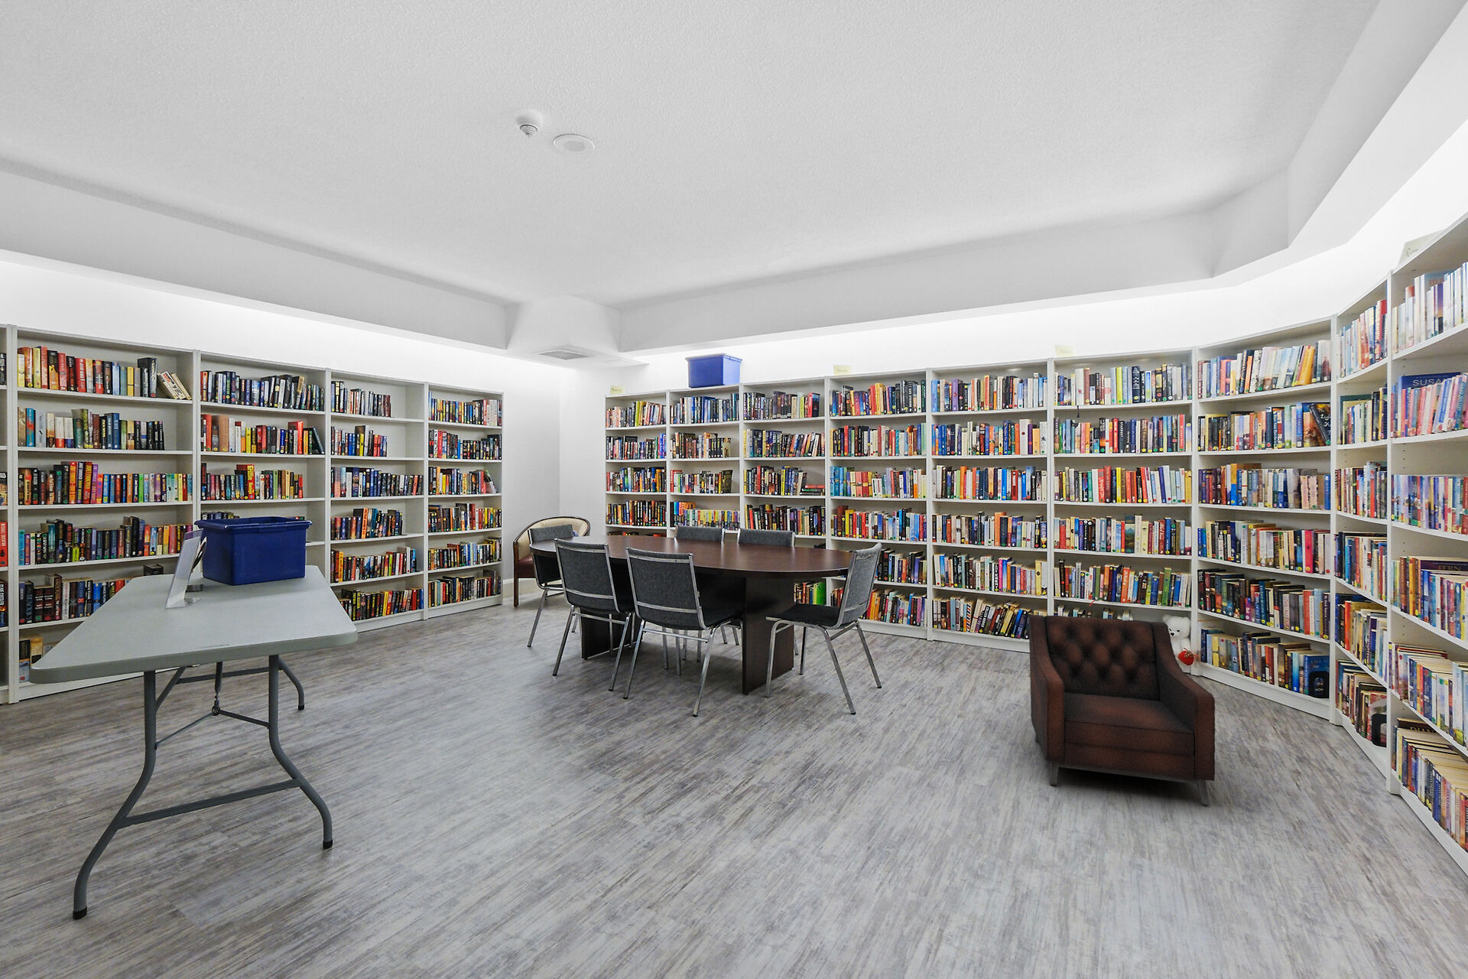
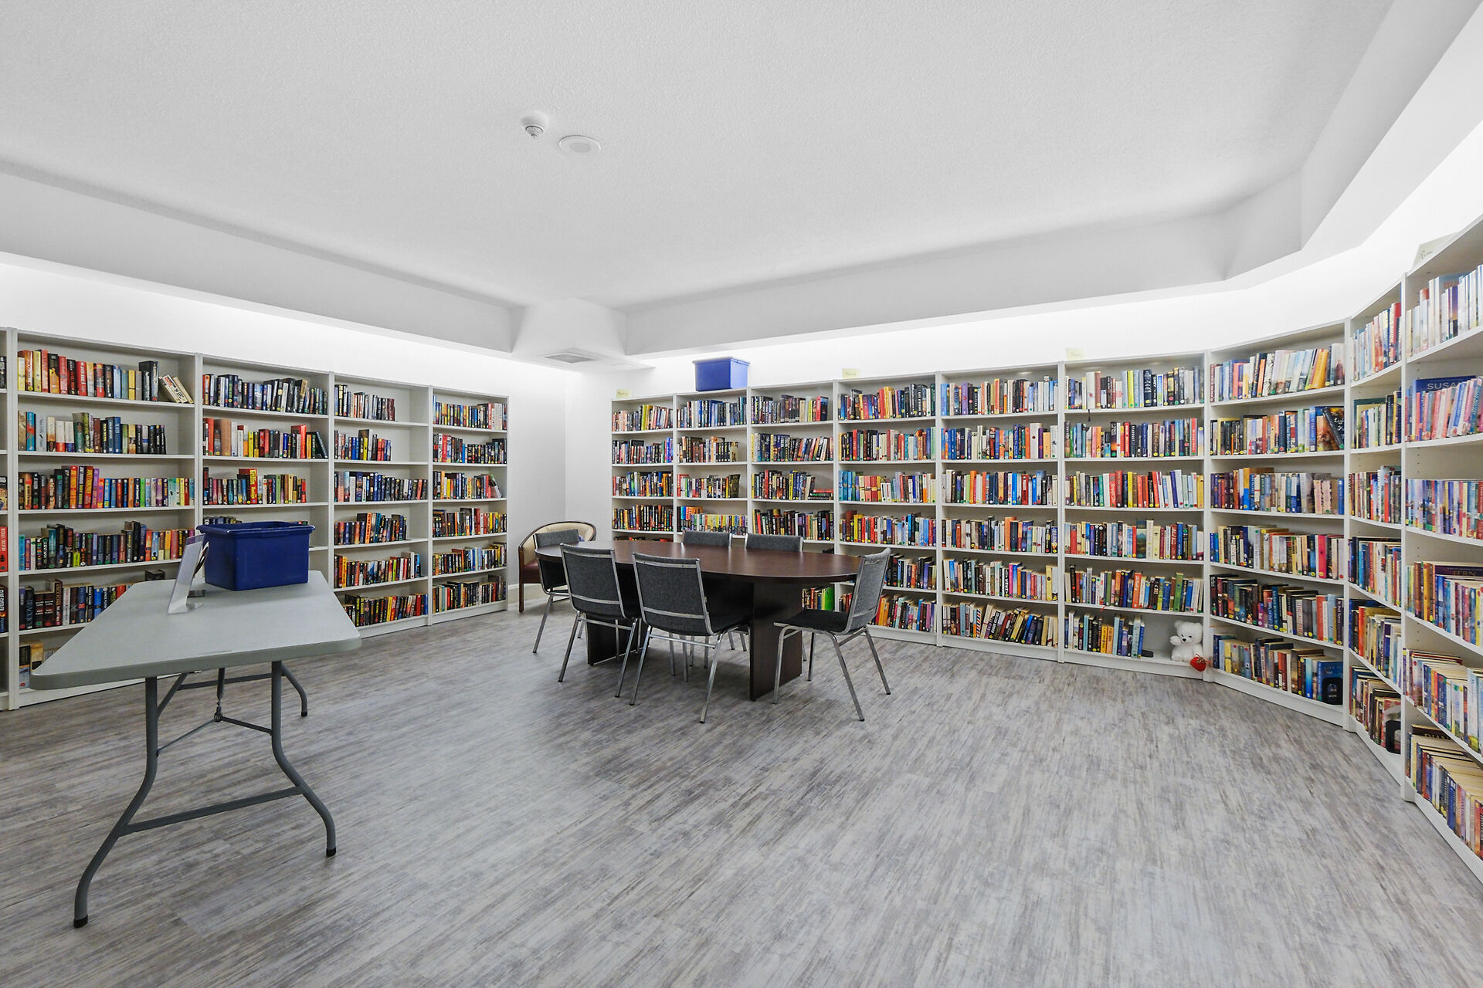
- armchair [1029,614,1216,805]
